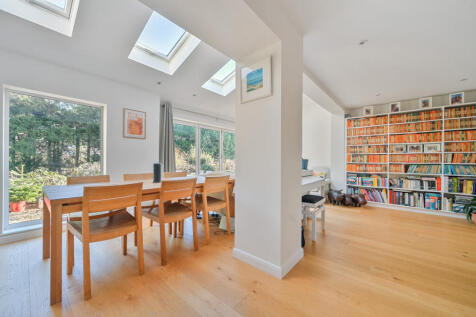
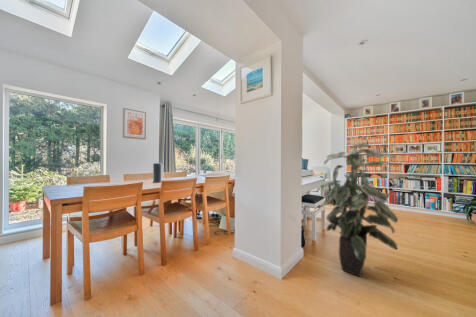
+ indoor plant [319,143,399,278]
